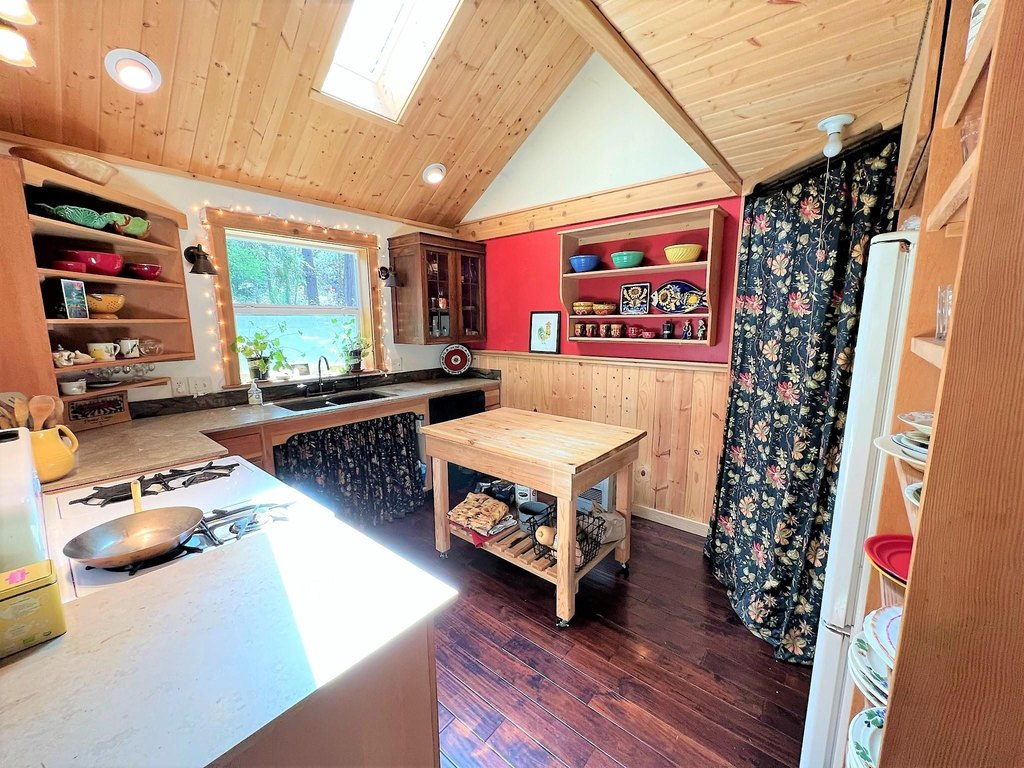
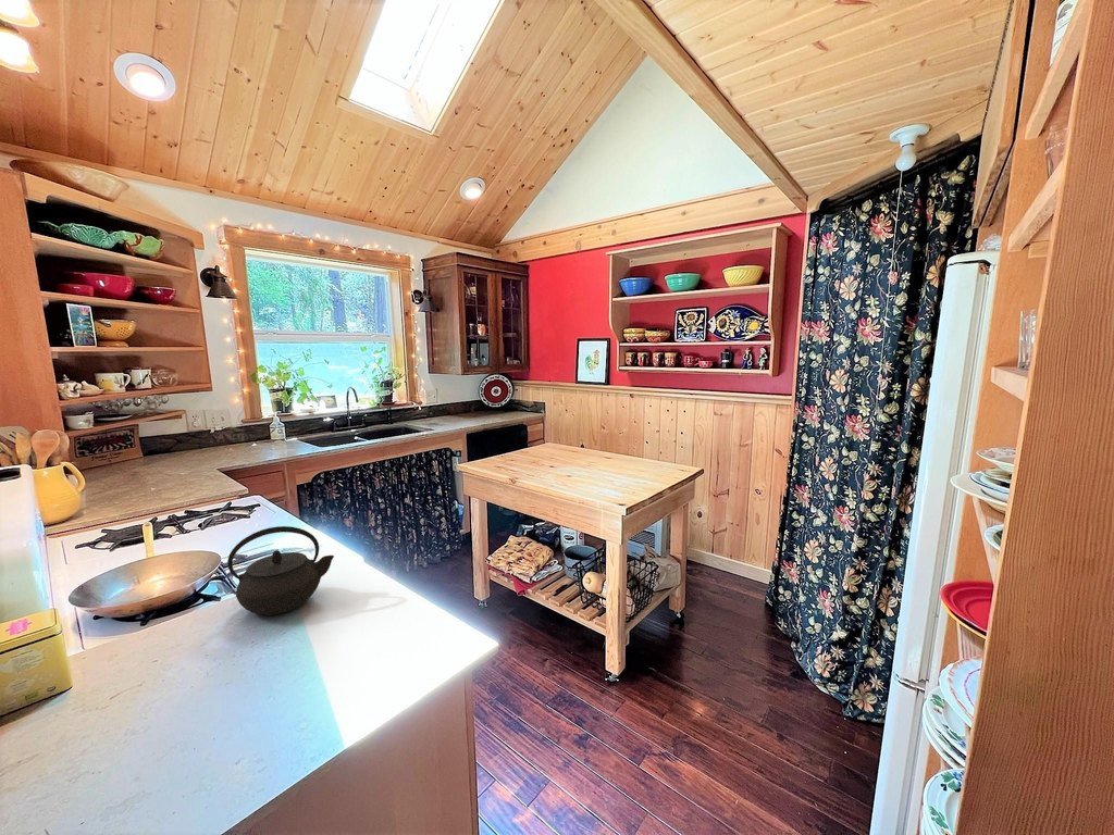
+ kettle [226,525,335,616]
